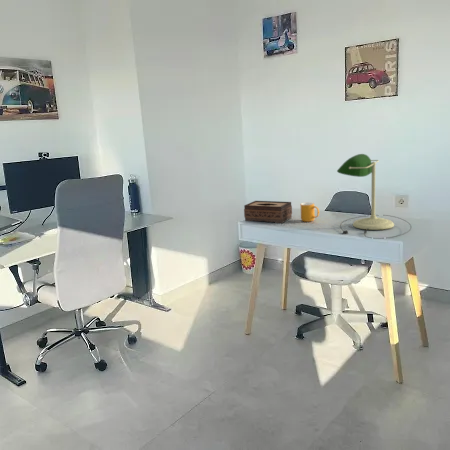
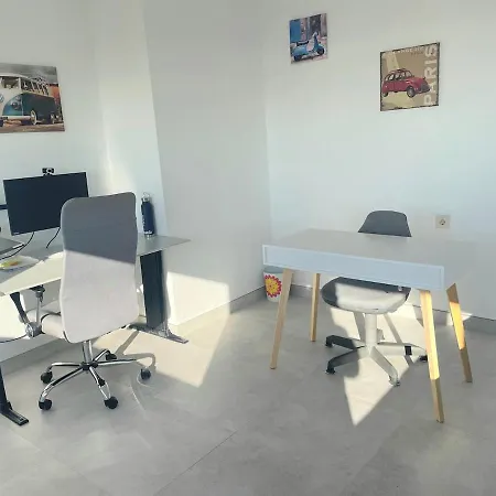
- tissue box [243,200,293,224]
- desk lamp [336,153,412,240]
- mug [300,202,320,223]
